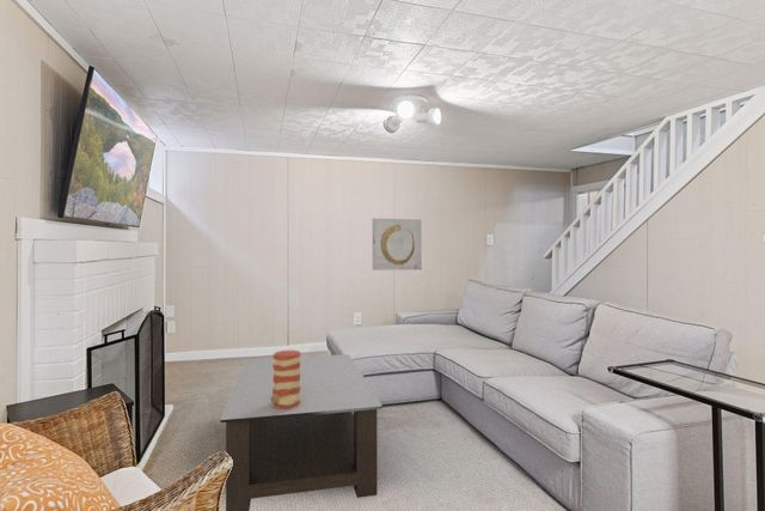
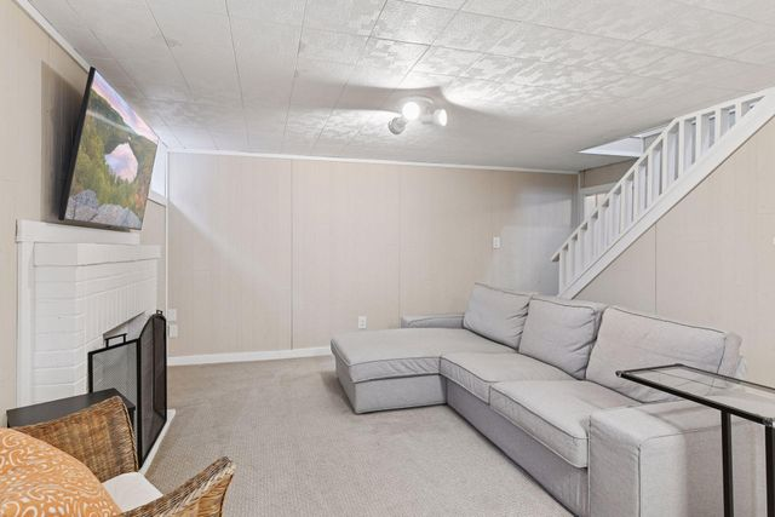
- wall art [372,218,423,272]
- coffee table [219,353,384,511]
- vase [271,349,301,409]
